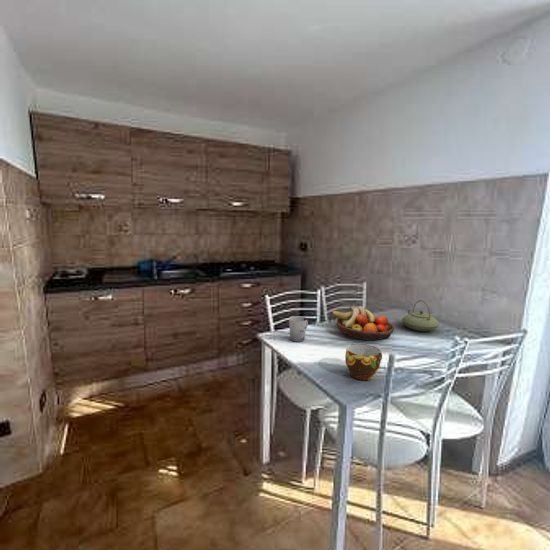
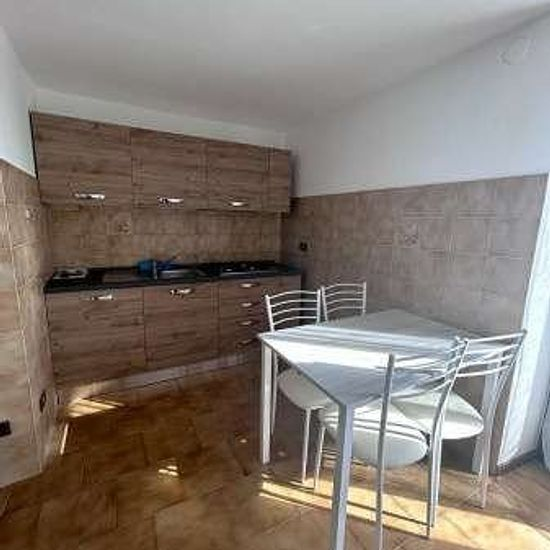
- cup [288,315,309,343]
- fruit bowl [331,305,395,341]
- teapot [401,299,441,332]
- cup [344,343,383,381]
